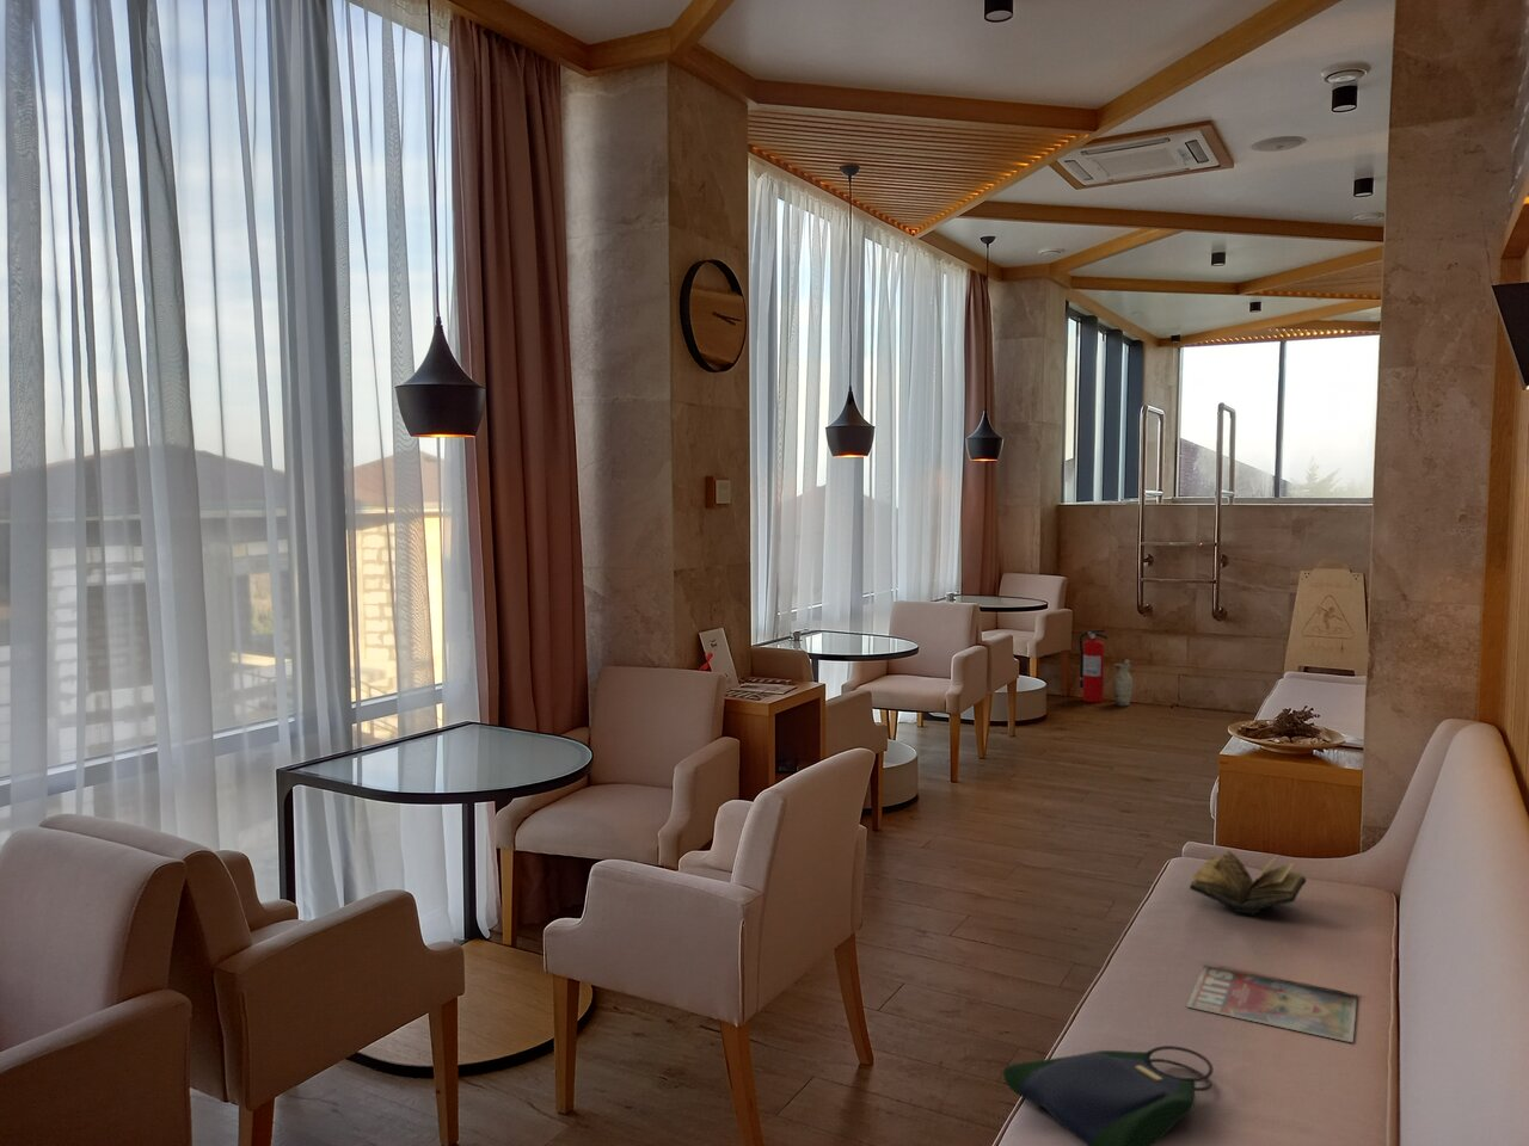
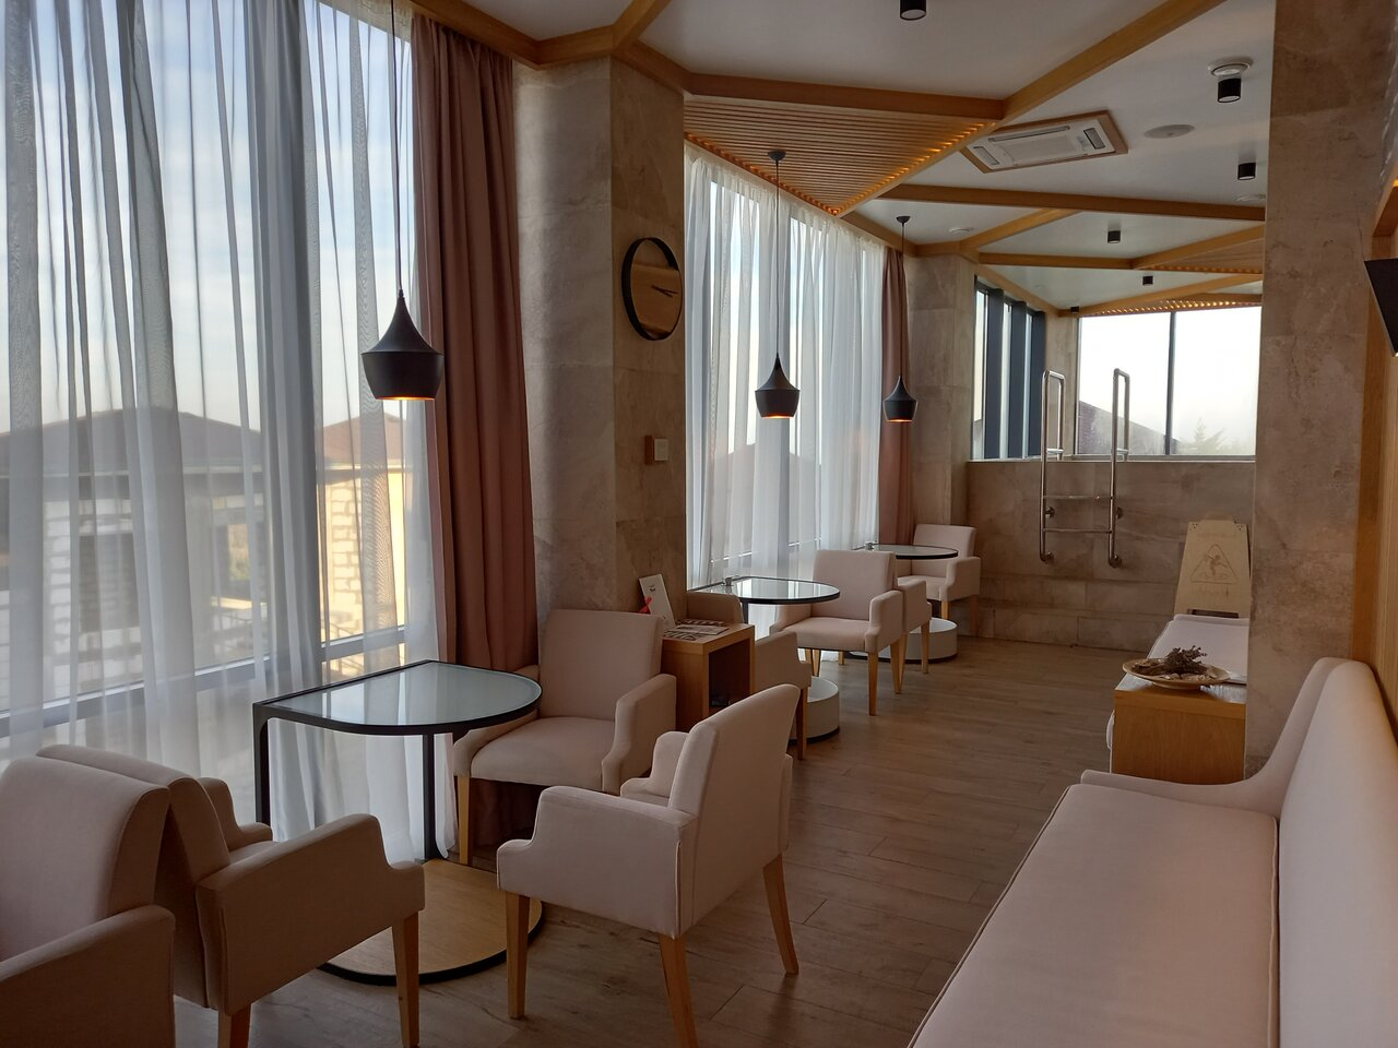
- book [1188,849,1307,916]
- handbag [1002,1045,1215,1146]
- fire extinguisher [1078,628,1109,703]
- magazine [1185,963,1358,1044]
- ceramic jug [1112,658,1134,707]
